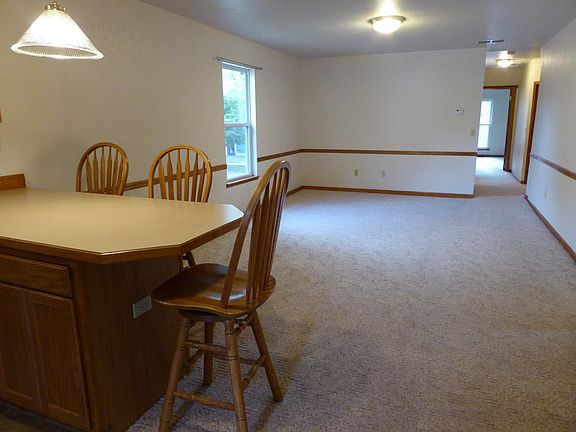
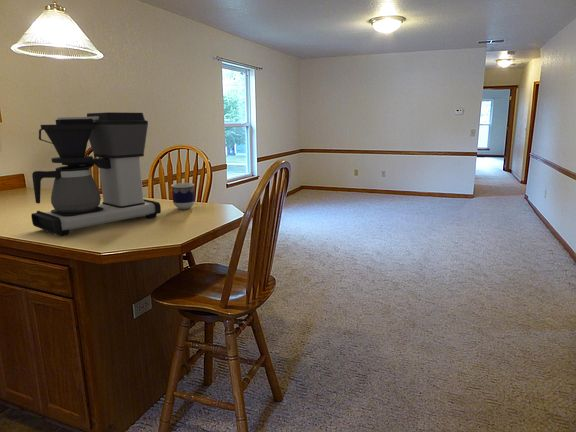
+ coffee maker [30,111,162,237]
+ cup [170,182,196,210]
